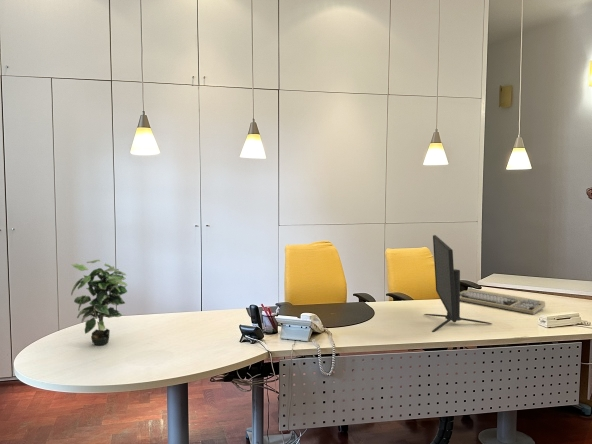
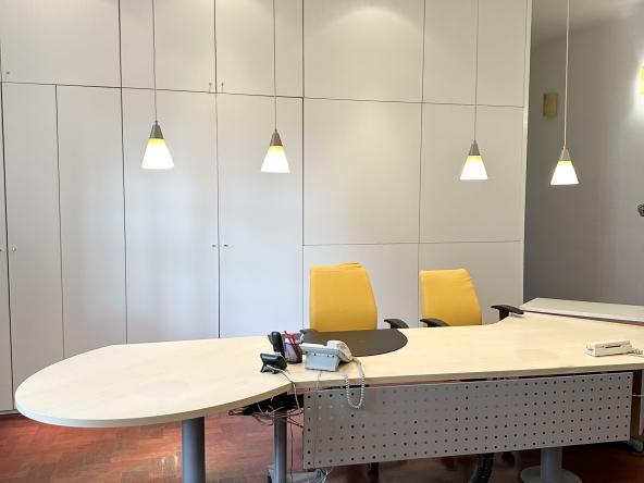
- keyboard [460,288,546,315]
- monitor [423,234,493,333]
- potted plant [70,259,128,347]
